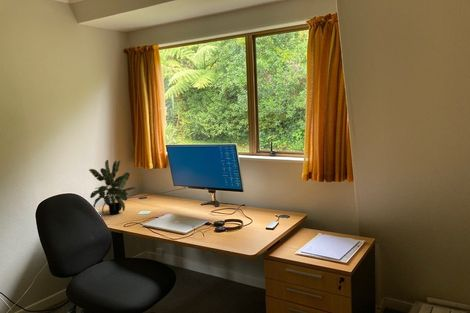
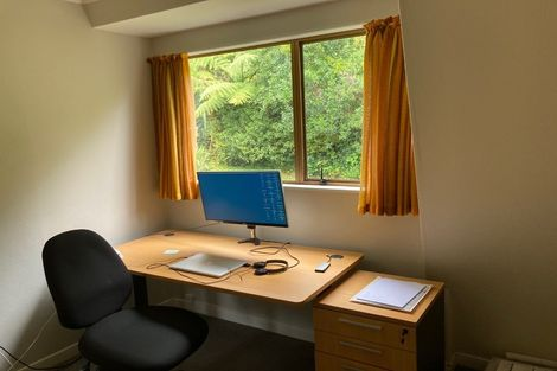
- potted plant [88,159,137,216]
